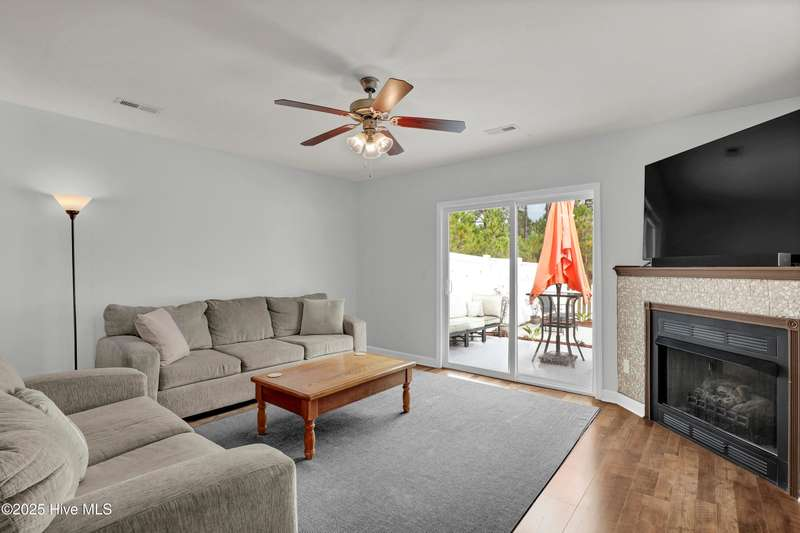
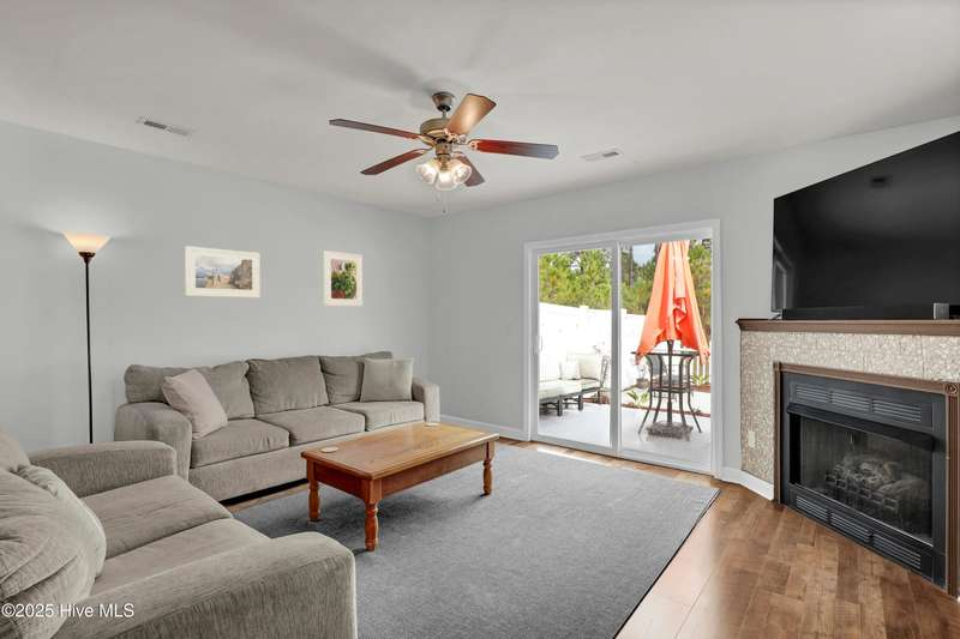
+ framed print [323,249,364,307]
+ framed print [184,245,262,299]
